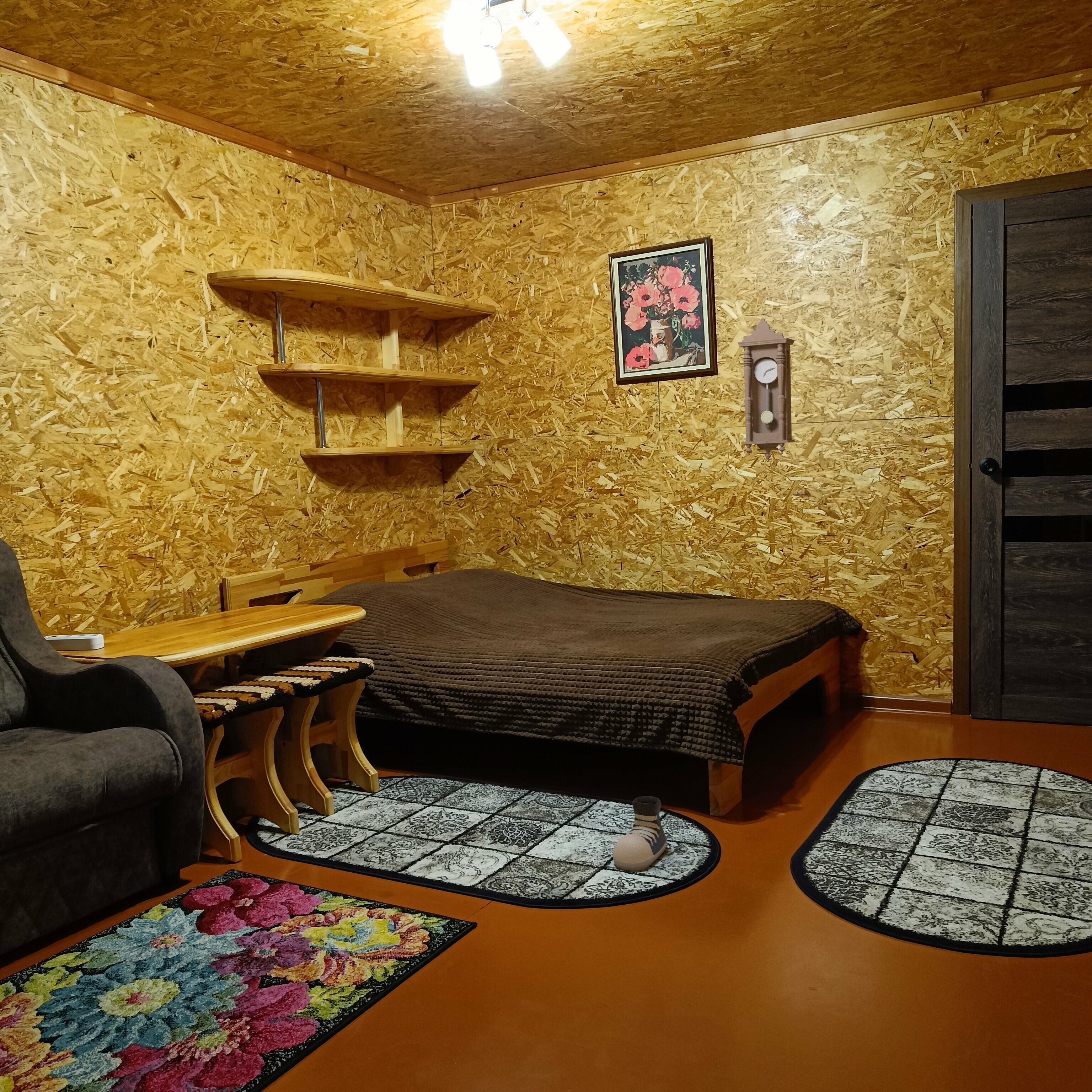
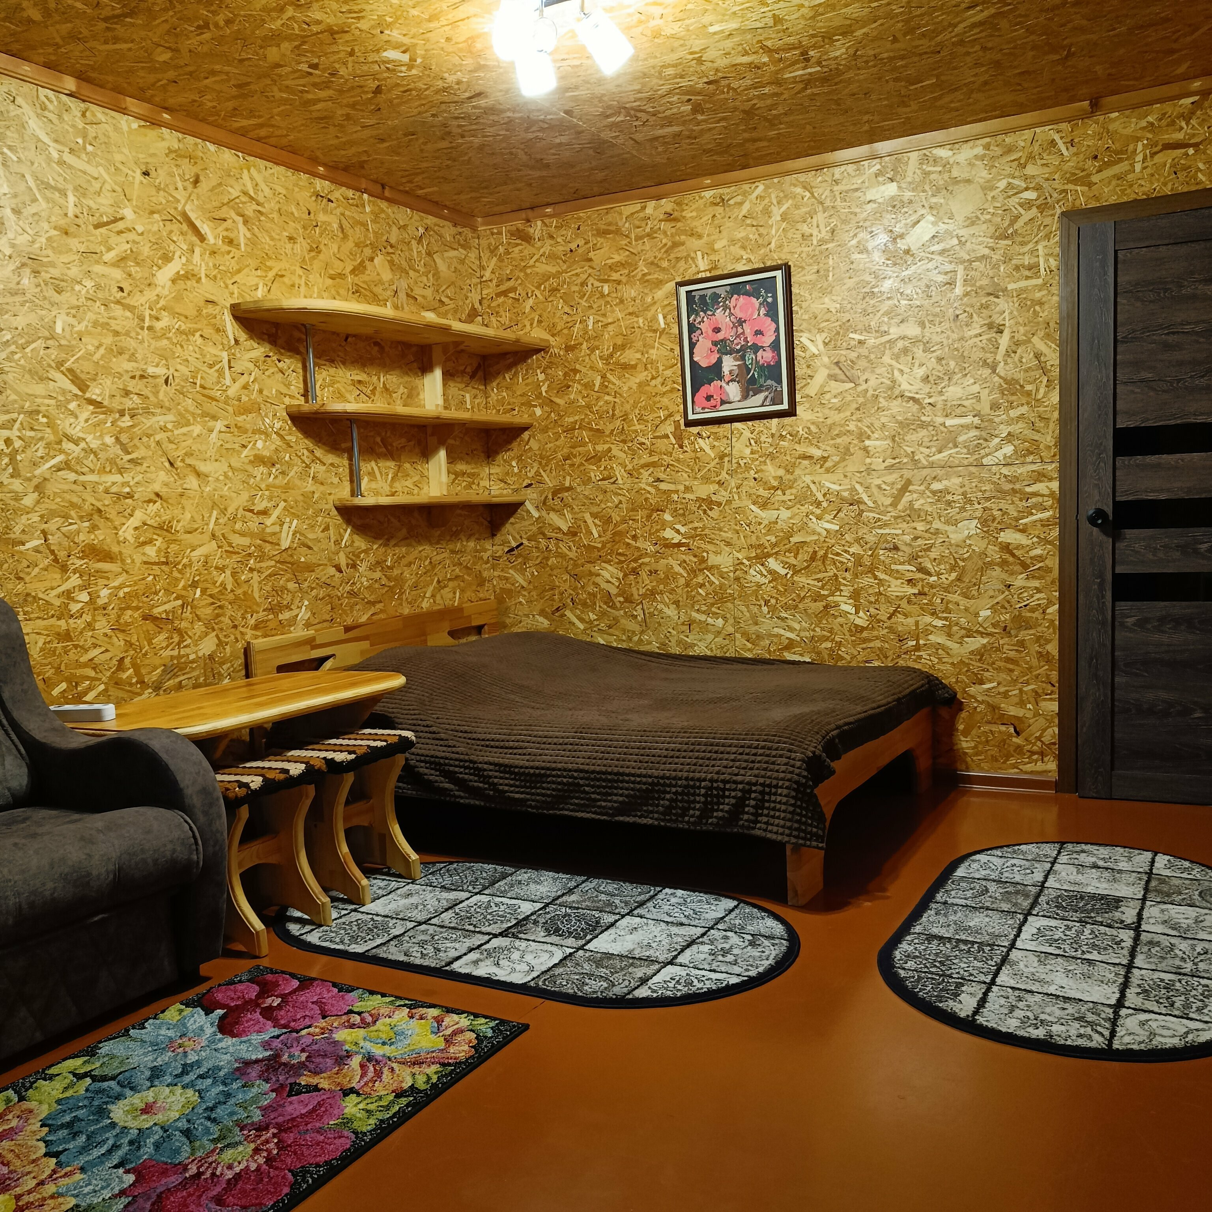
- shoe [612,796,667,871]
- pendulum clock [737,318,795,460]
